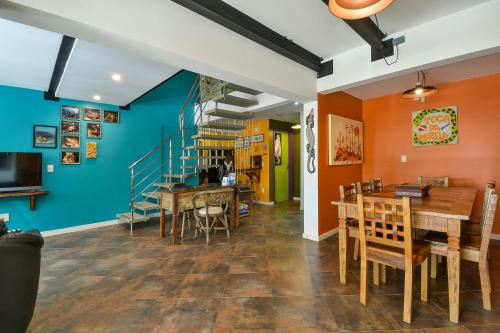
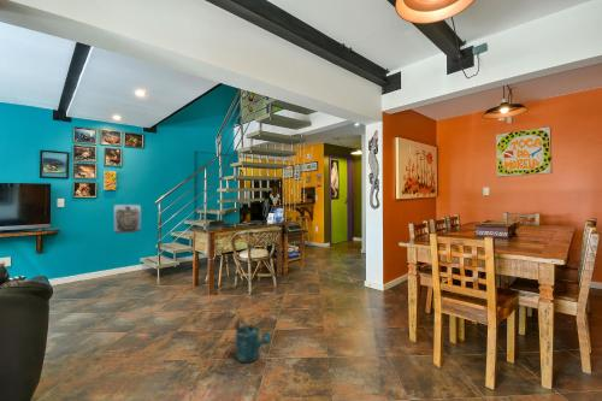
+ watering can [235,318,272,364]
+ wall sculpture [113,204,142,235]
